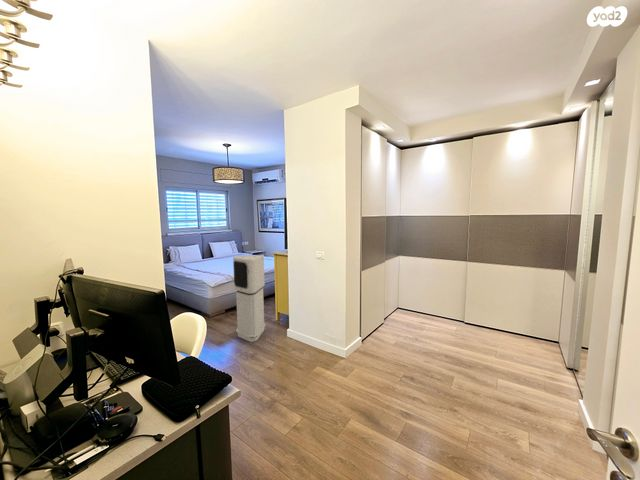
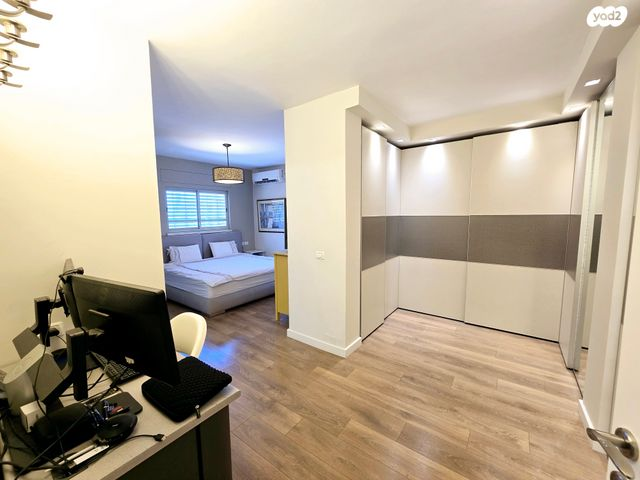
- air purifier [232,254,267,343]
